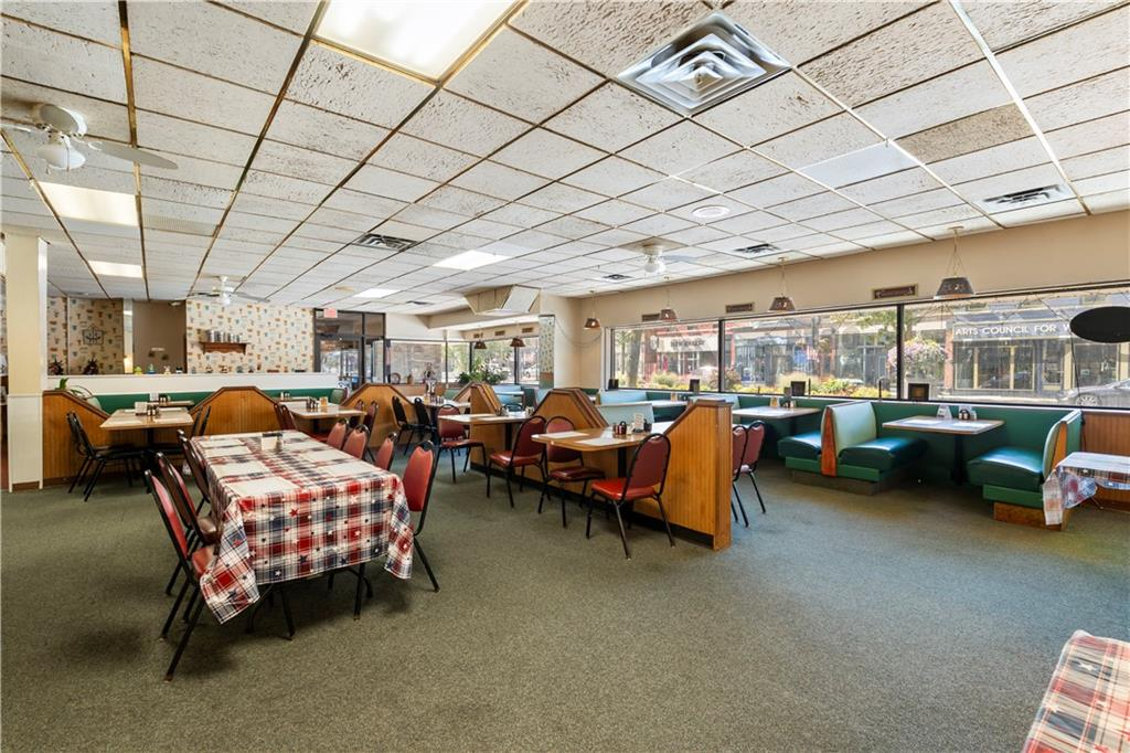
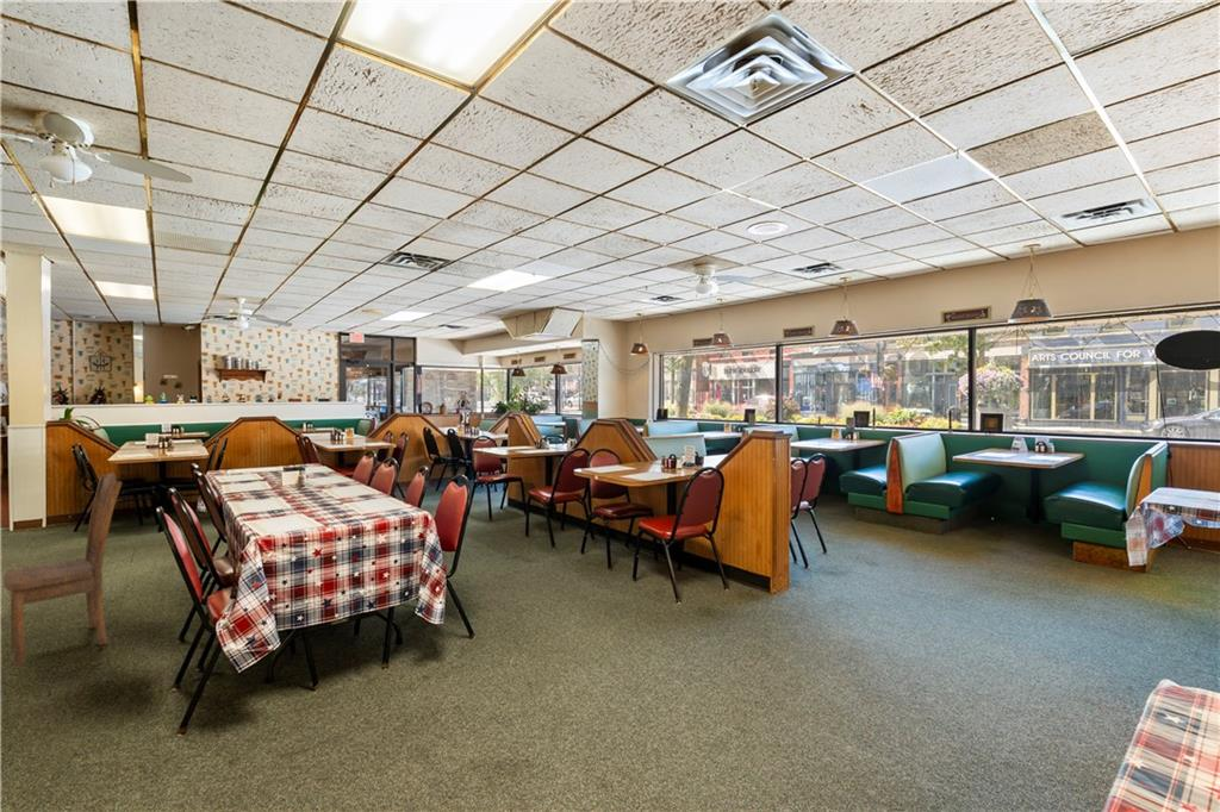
+ dining chair [2,471,124,667]
